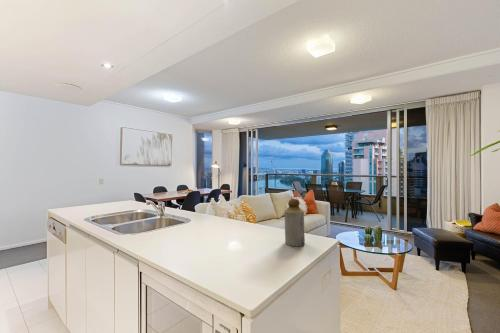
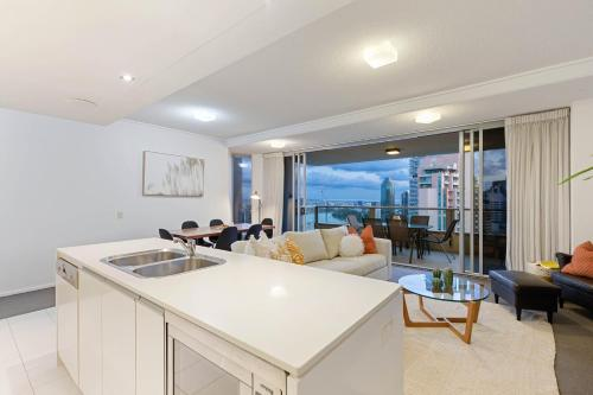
- bottle [283,198,306,247]
